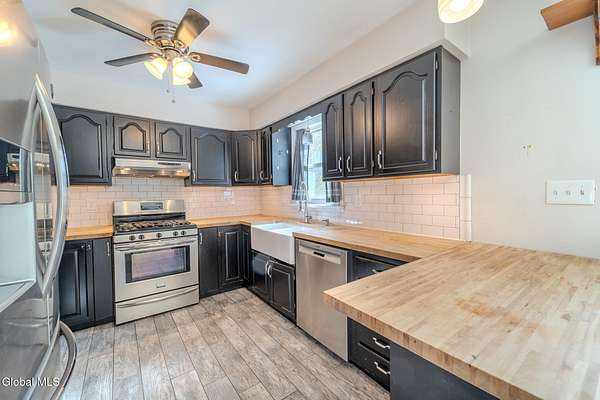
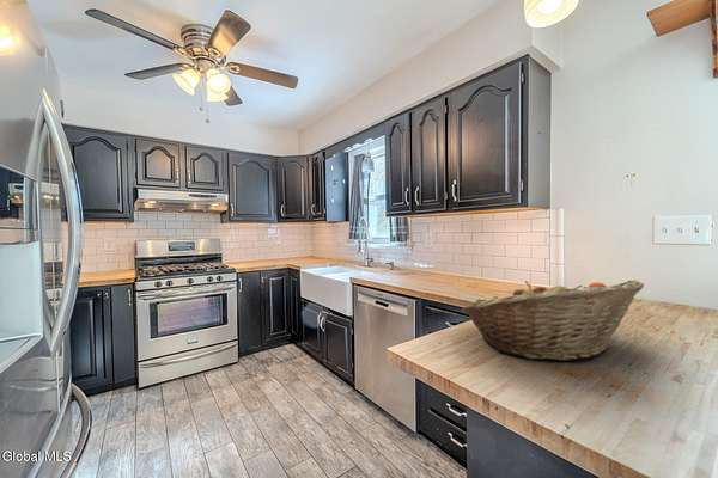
+ fruit basket [461,278,645,362]
